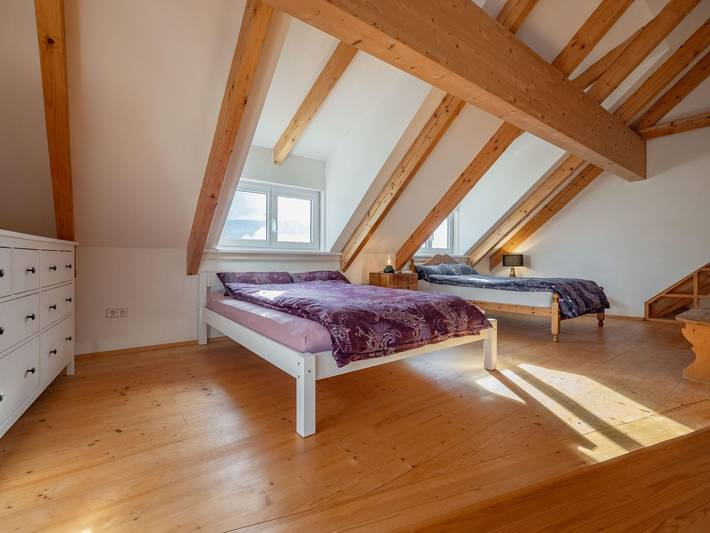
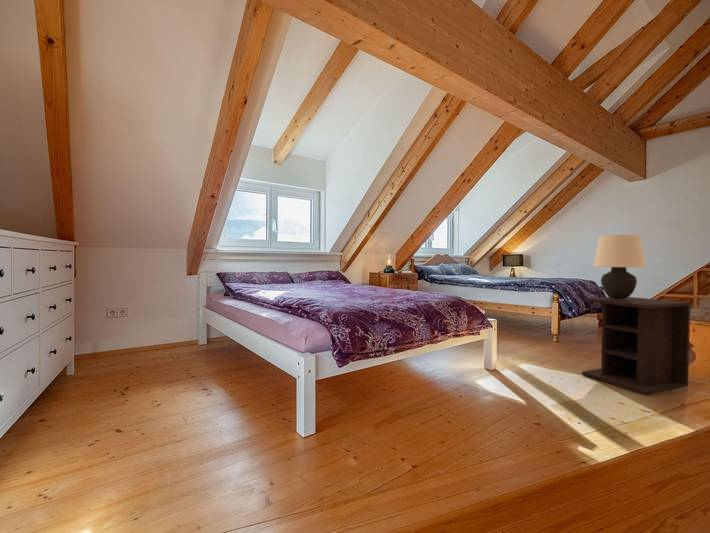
+ nightstand [581,296,691,396]
+ table lamp [592,234,647,300]
